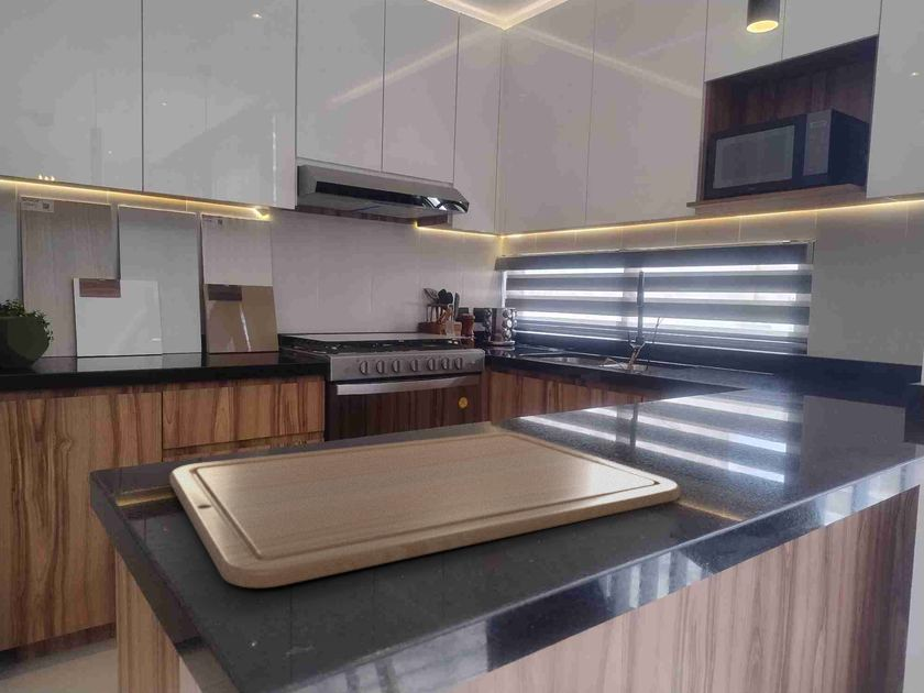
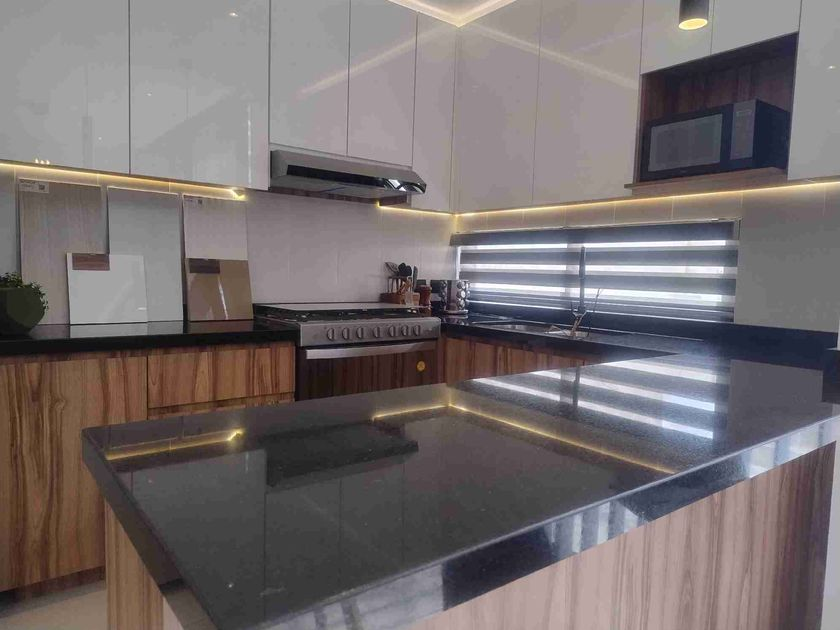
- chopping board [168,431,681,590]
